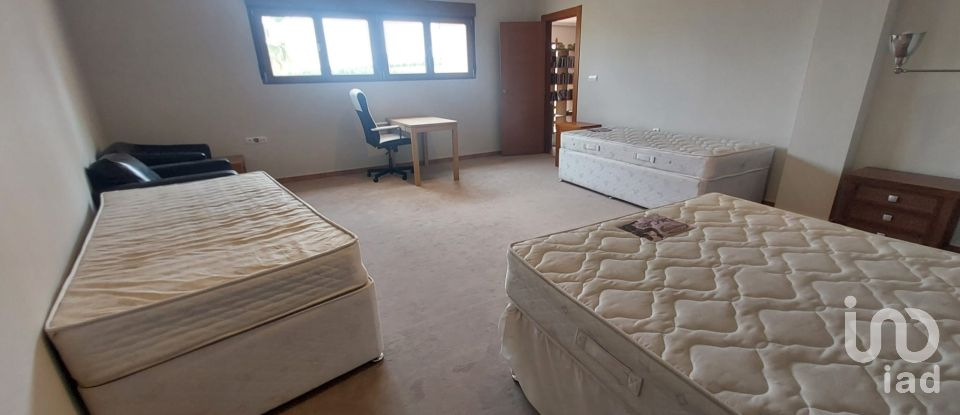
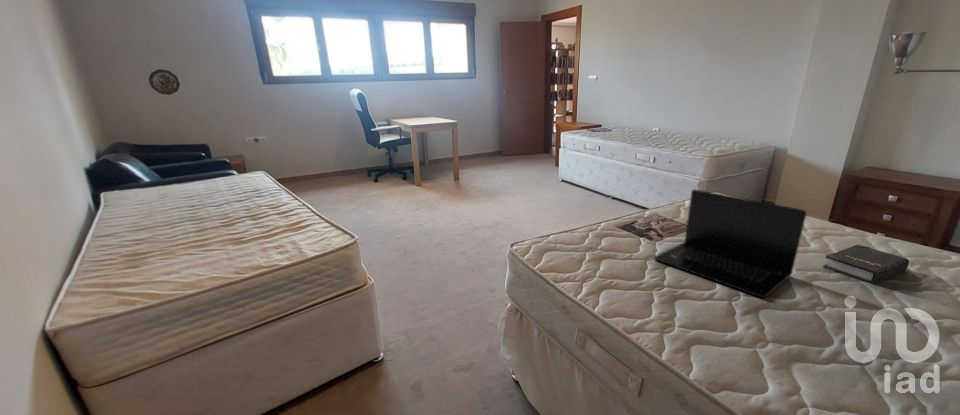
+ hardback book [822,243,910,285]
+ decorative plate [148,68,181,96]
+ laptop [653,188,808,299]
